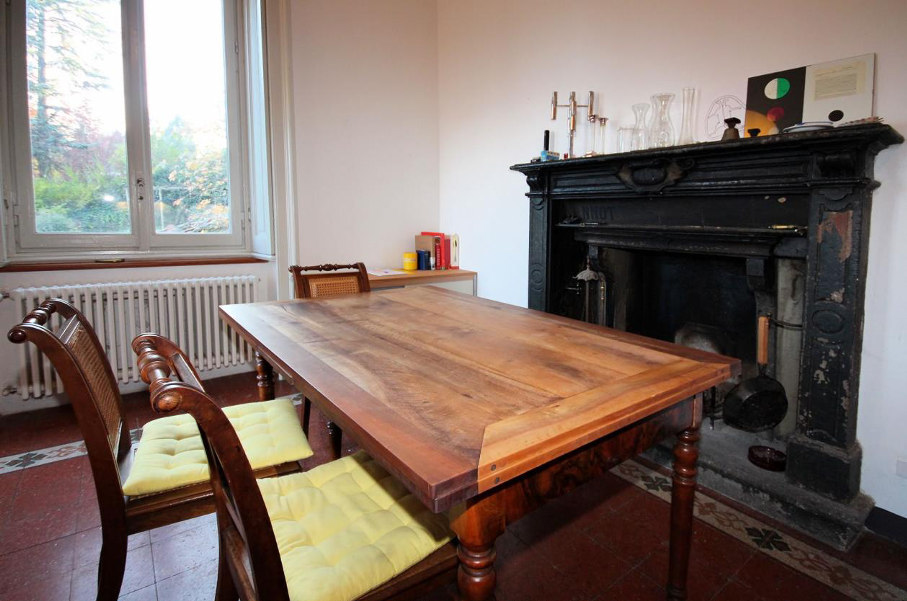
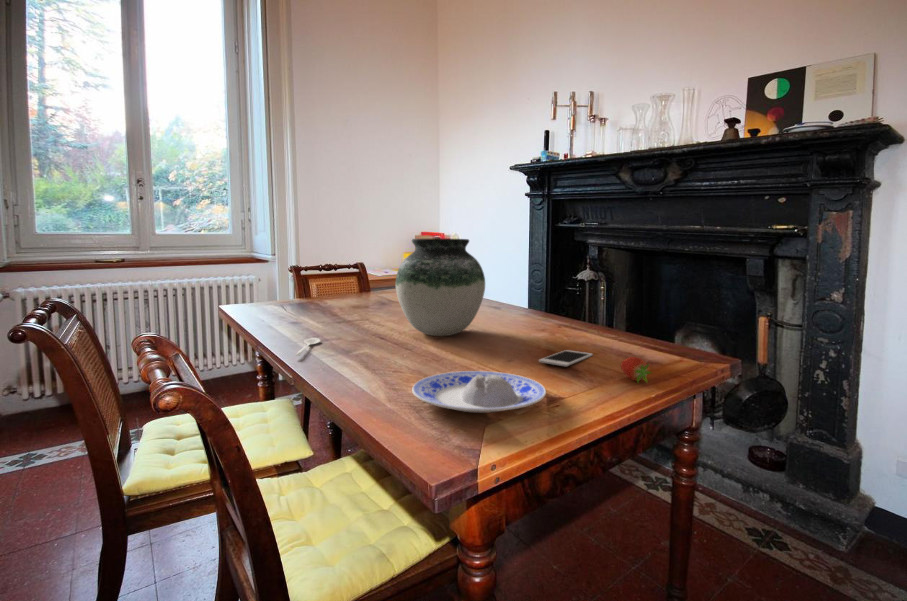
+ cell phone [538,349,594,367]
+ plate [411,370,547,414]
+ stirrer [294,337,321,357]
+ fruit [620,356,653,384]
+ vase [395,238,486,337]
